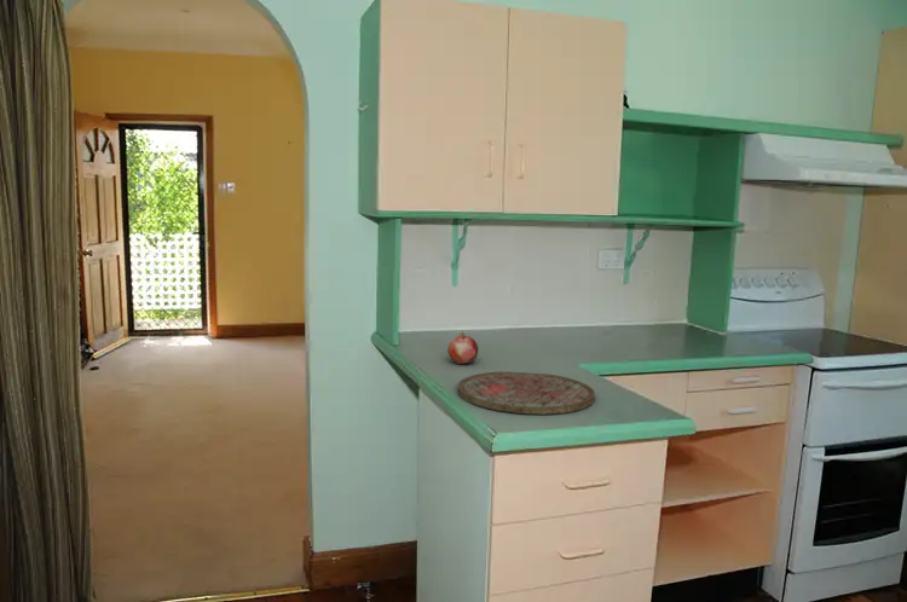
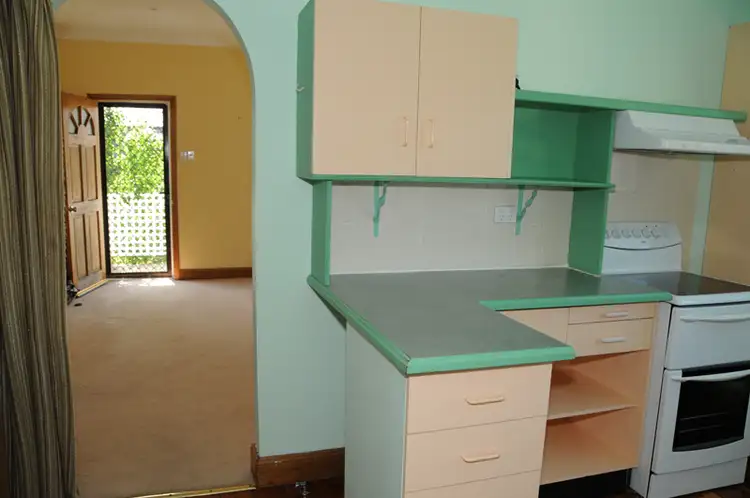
- fruit [446,330,480,365]
- cutting board [457,370,596,416]
